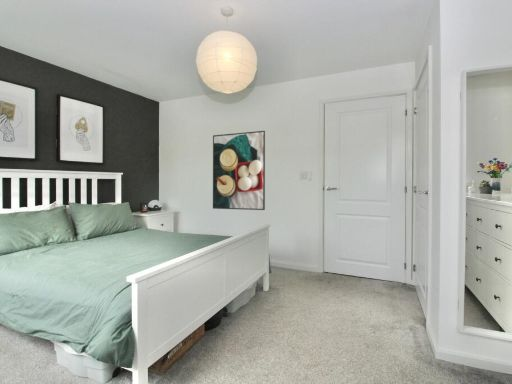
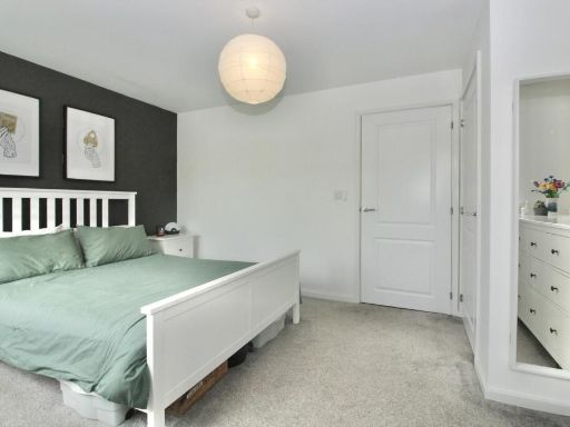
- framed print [212,130,266,211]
